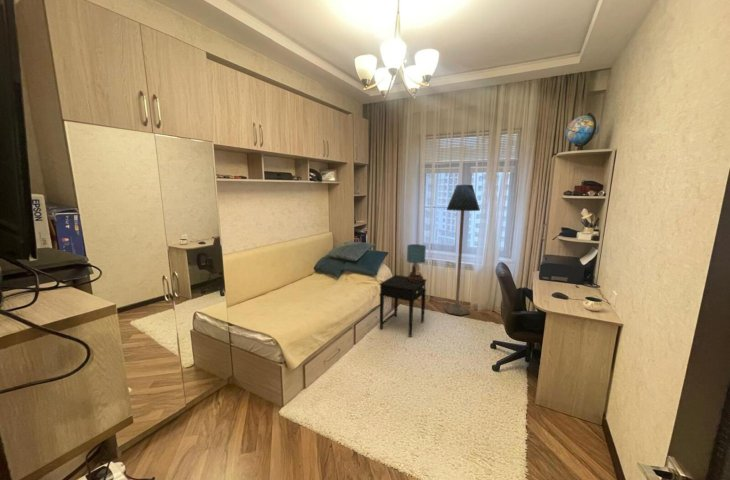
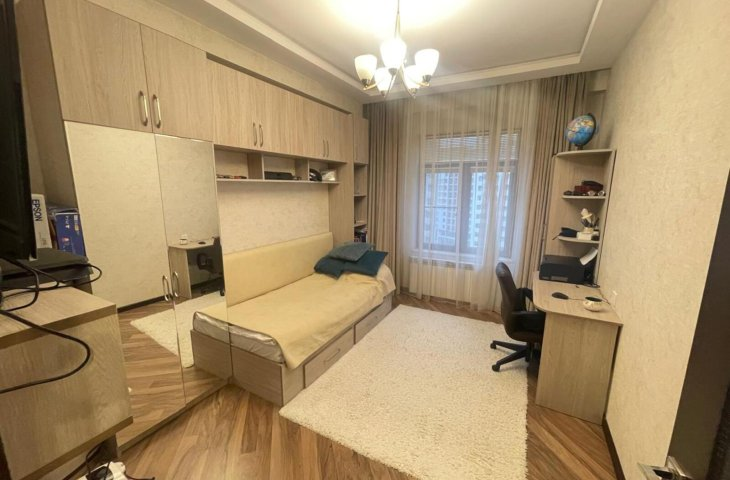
- floor lamp [443,183,481,316]
- side table [378,274,428,338]
- table lamp [406,243,427,282]
